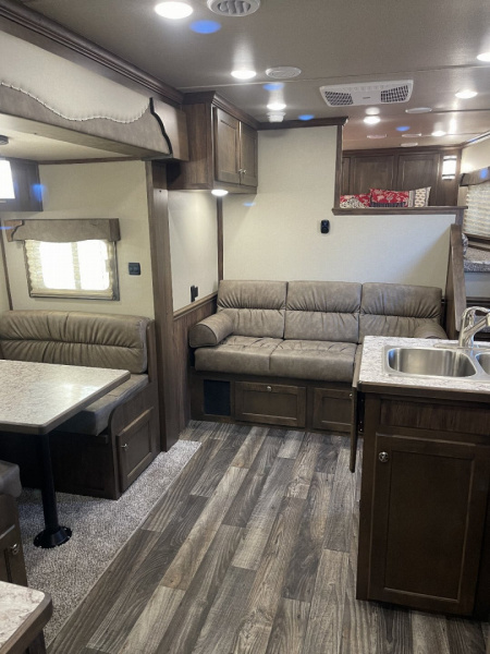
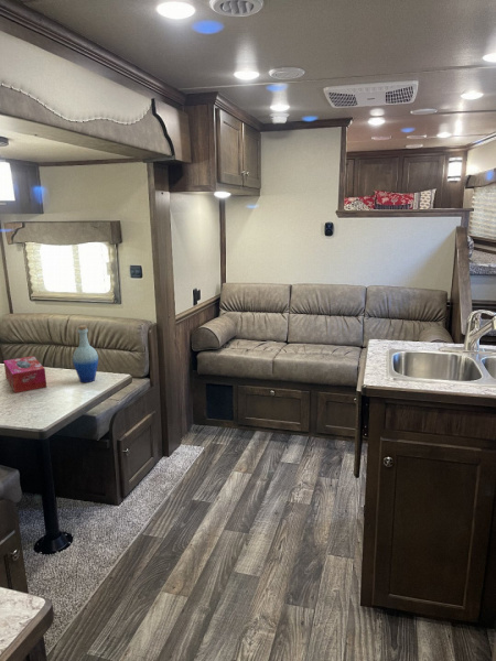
+ tissue box [2,355,47,394]
+ bottle [72,324,99,383]
